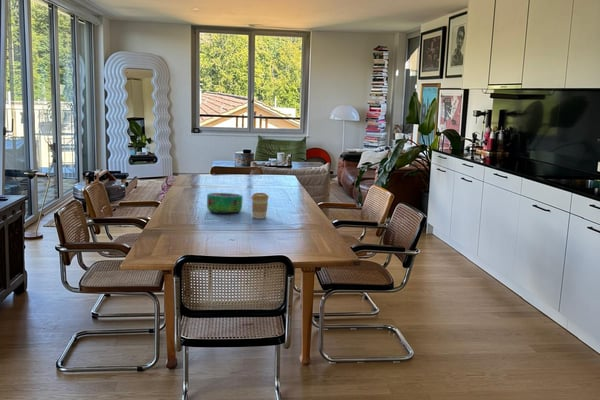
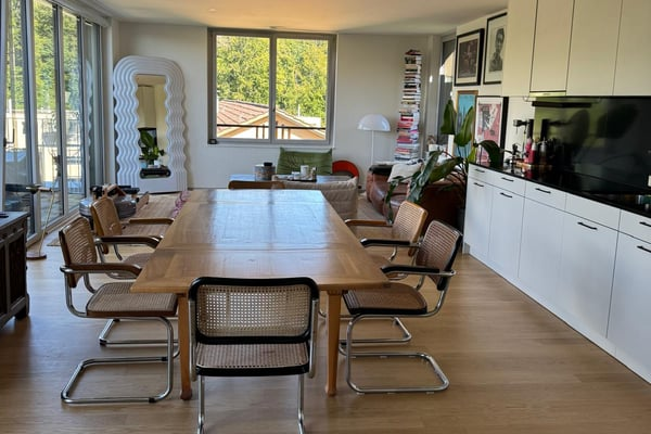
- decorative bowl [206,192,244,214]
- coffee cup [250,192,270,220]
